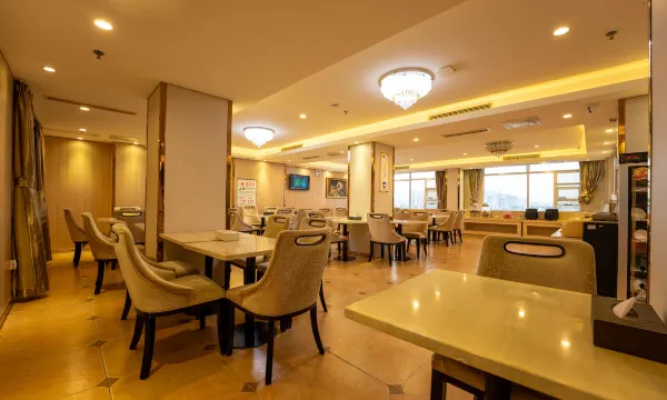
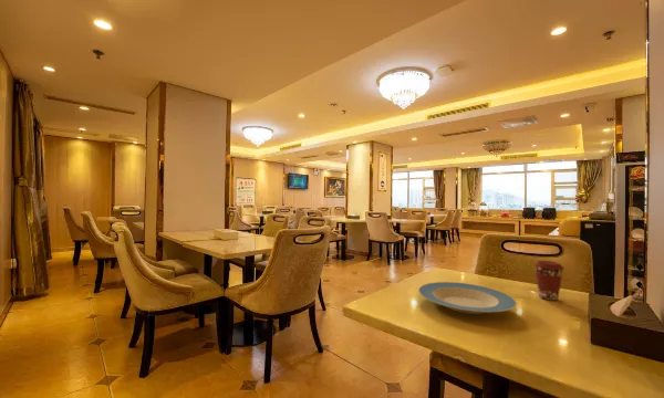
+ plate [417,281,518,315]
+ coffee cup [532,260,566,302]
